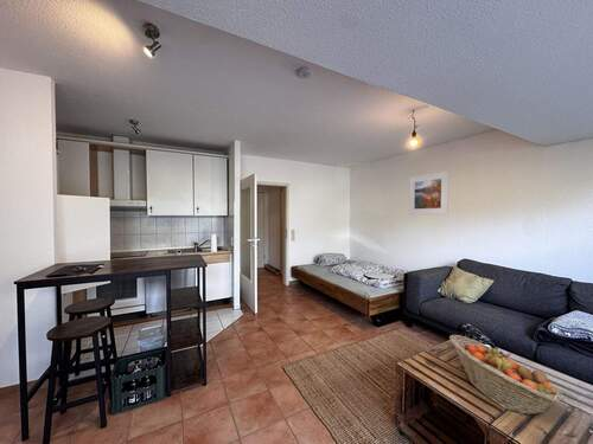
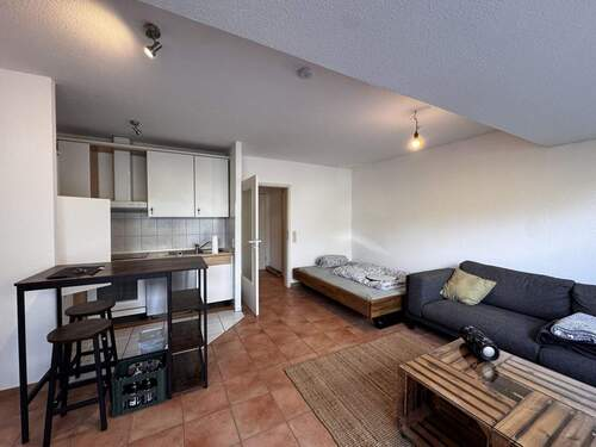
- fruit basket [448,334,565,416]
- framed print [408,170,449,215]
